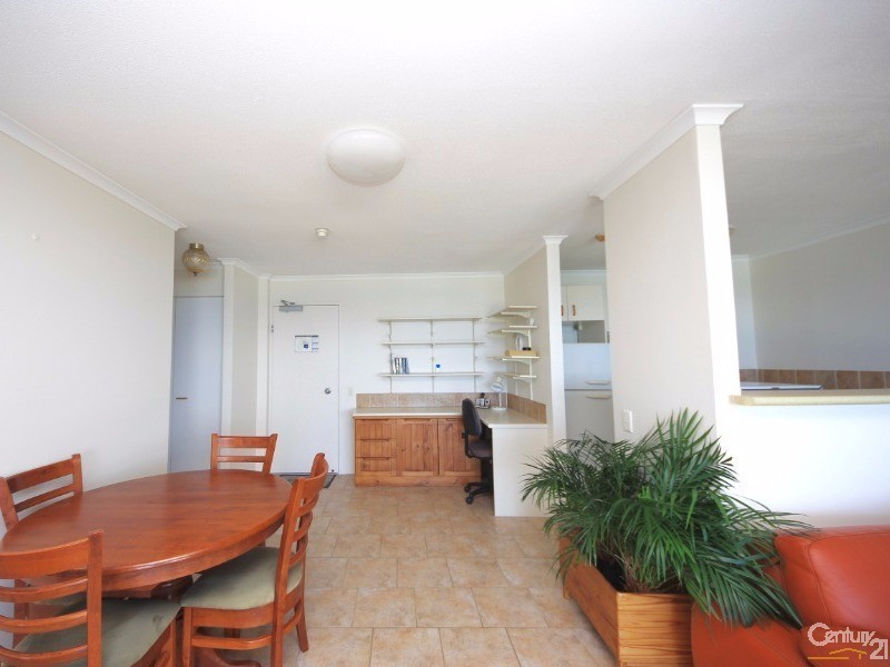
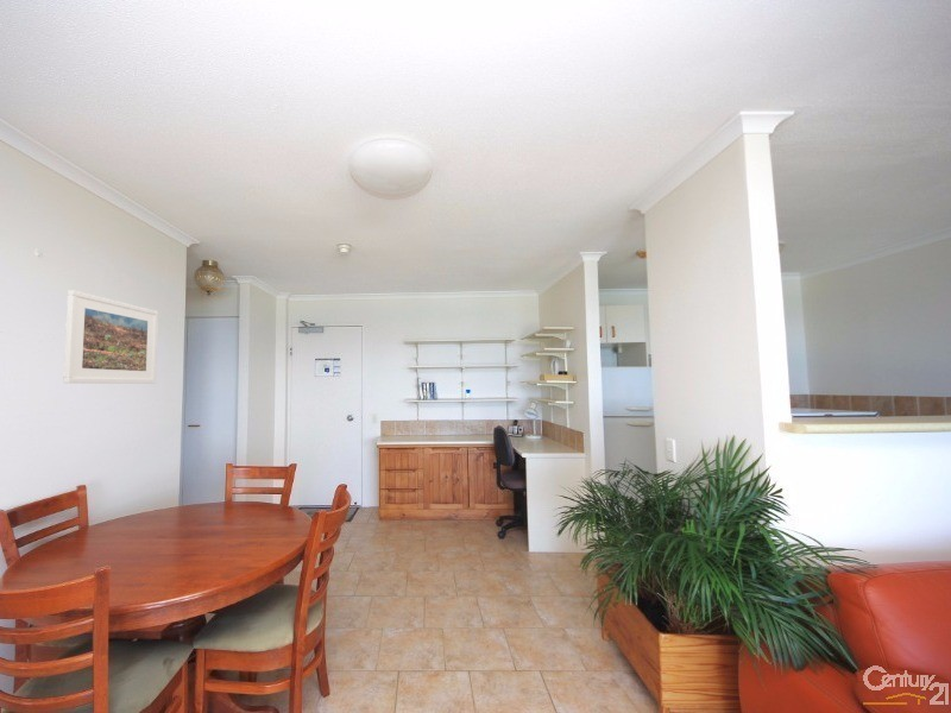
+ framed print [62,289,159,385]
